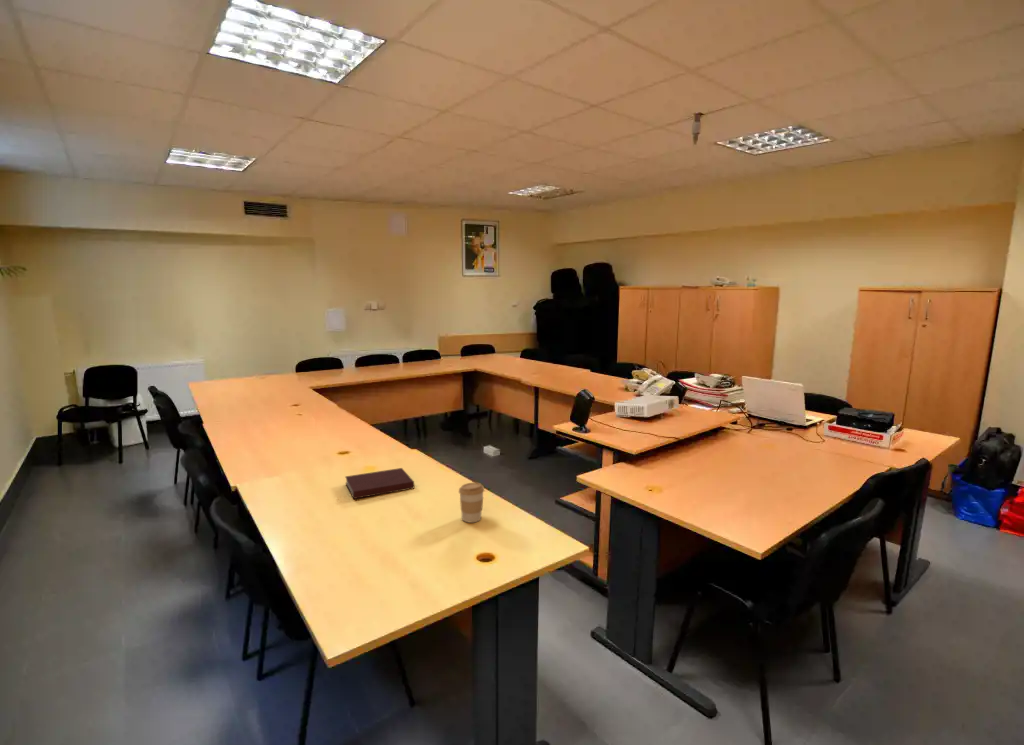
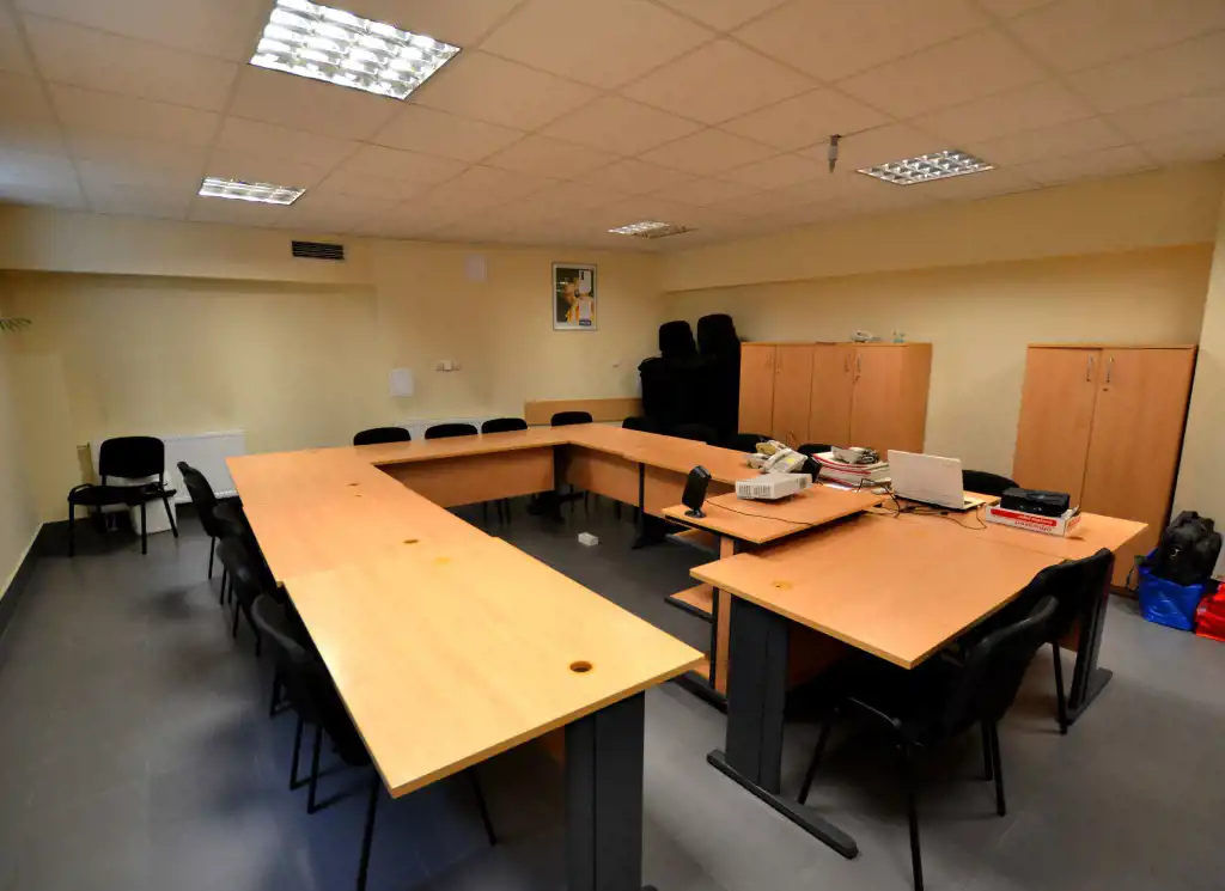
- coffee cup [458,482,485,524]
- notebook [344,467,415,500]
